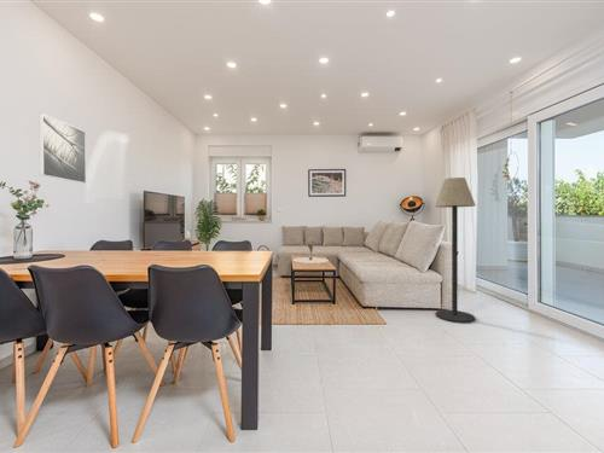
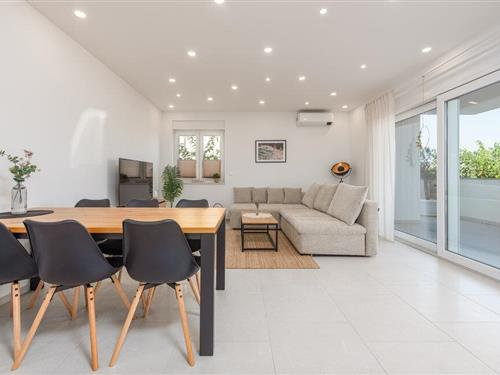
- floor lamp [434,176,476,324]
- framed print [37,112,87,185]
